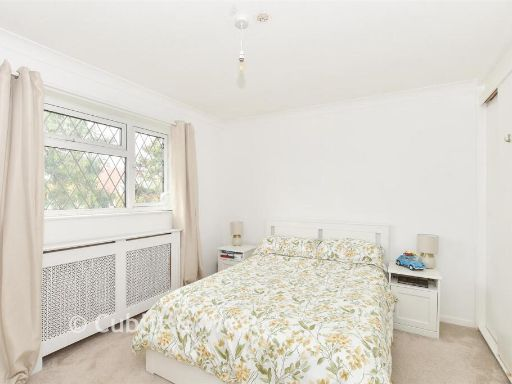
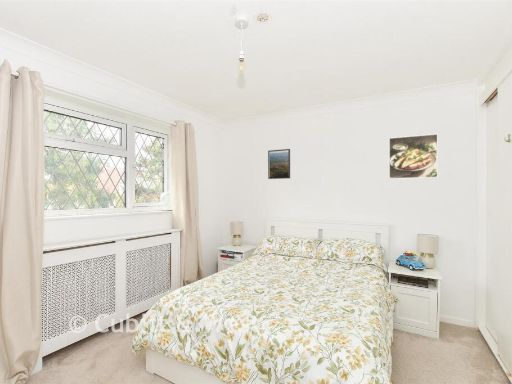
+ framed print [388,133,439,180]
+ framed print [267,148,291,180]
